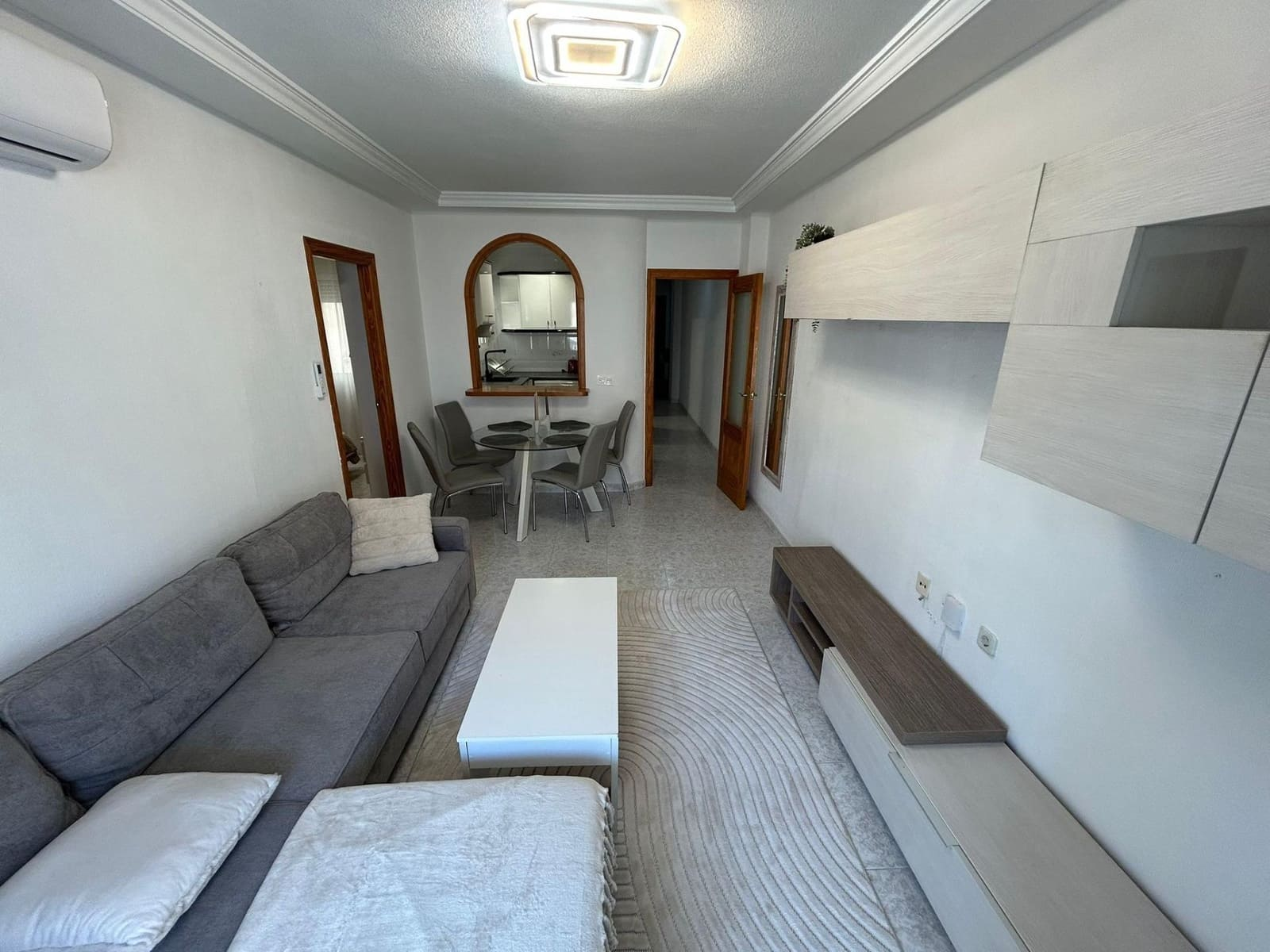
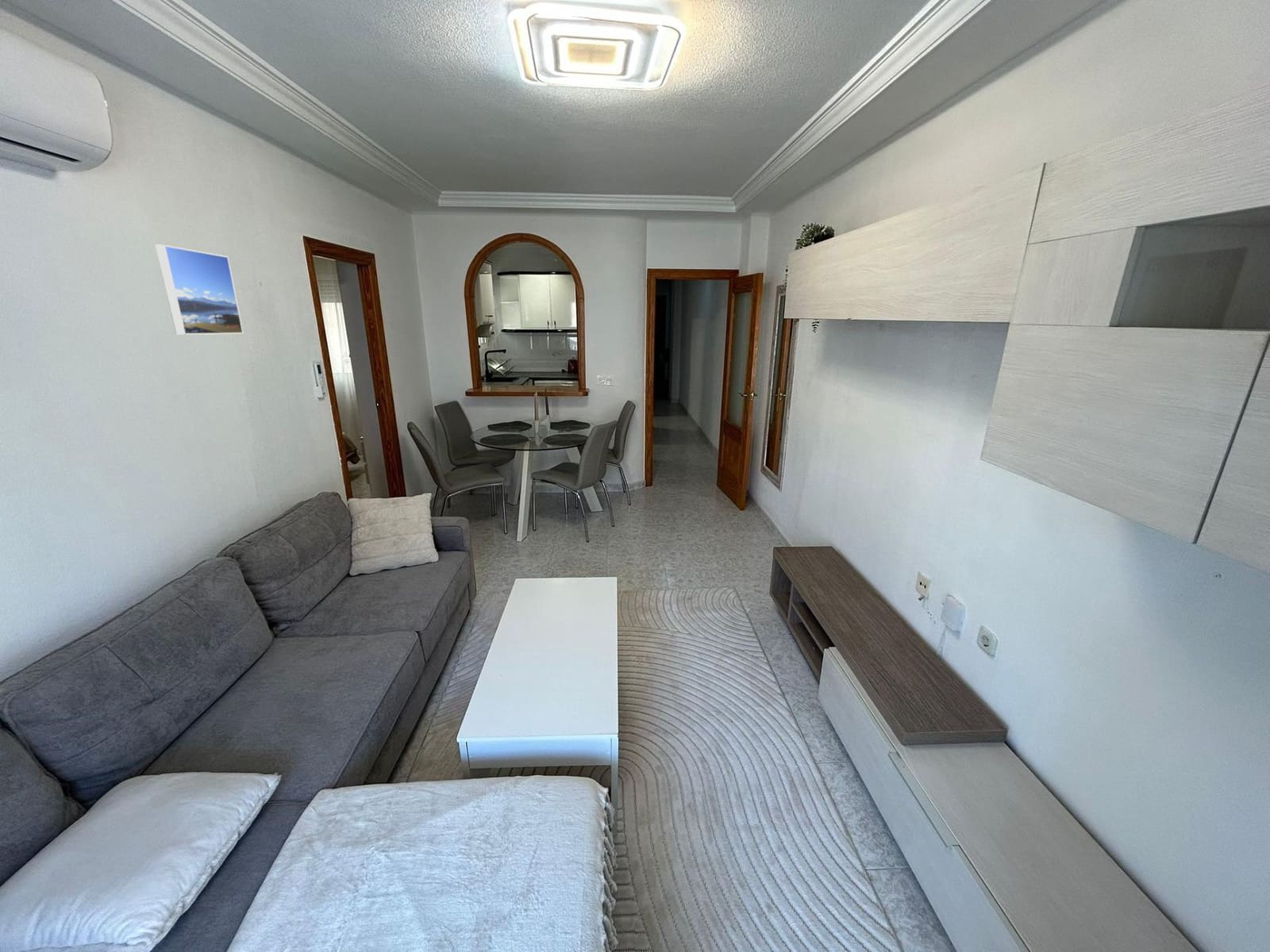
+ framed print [154,244,244,336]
